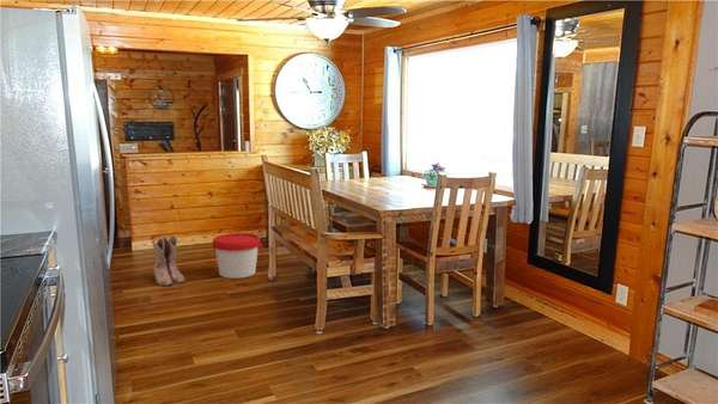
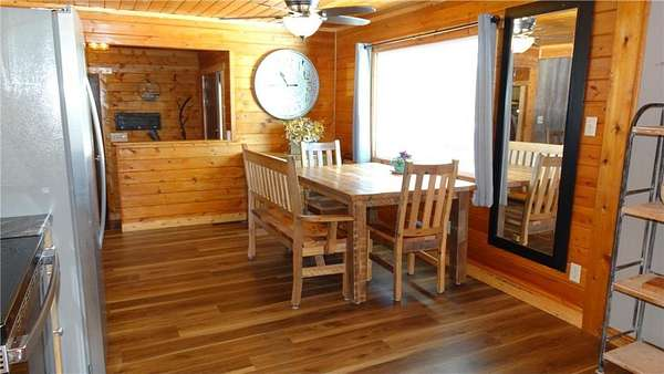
- boots [151,234,187,287]
- bucket [212,232,264,280]
